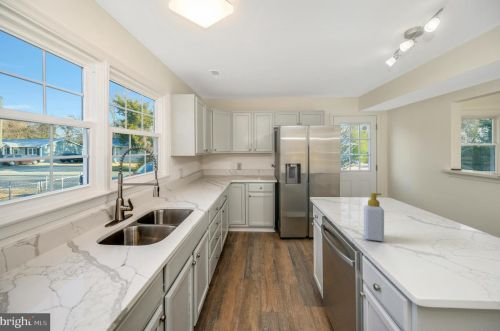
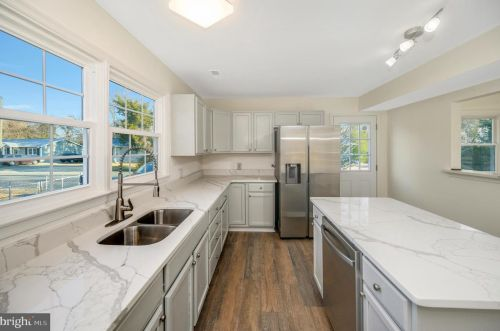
- soap bottle [363,192,385,242]
